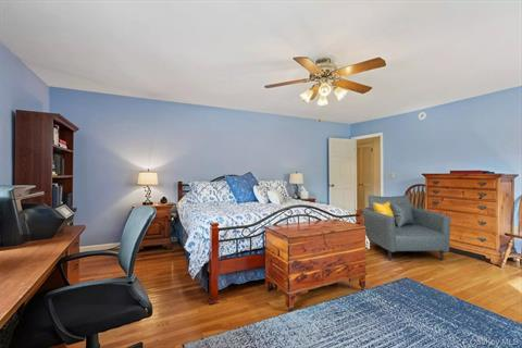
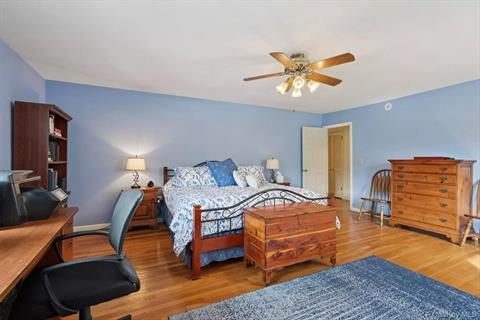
- armchair [362,194,451,262]
